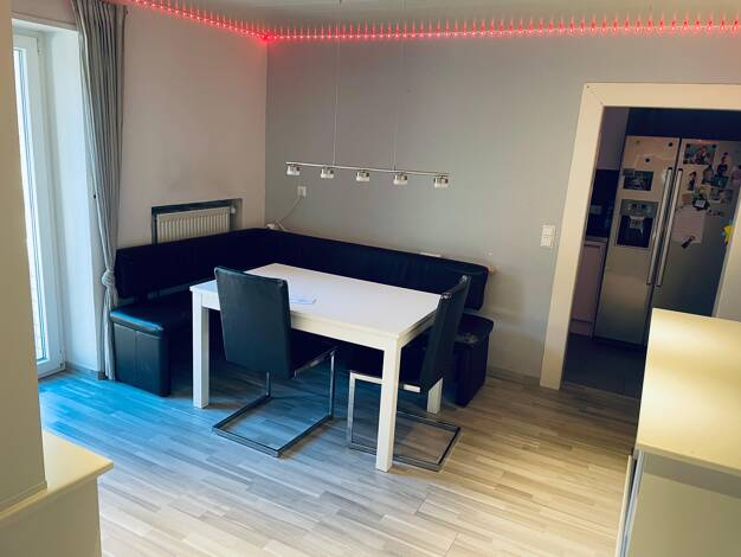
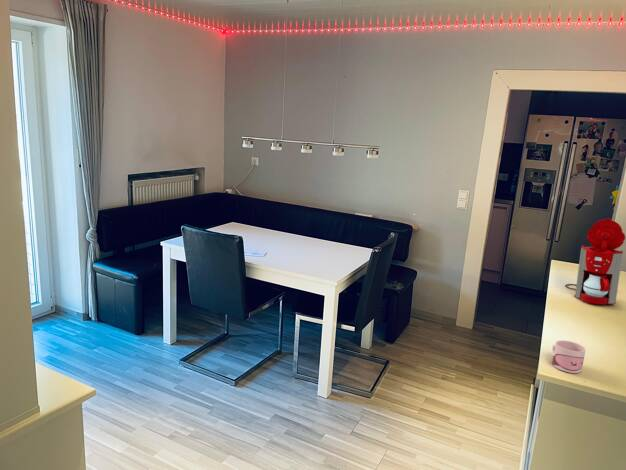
+ mug [551,339,587,374]
+ coffee maker [564,217,626,305]
